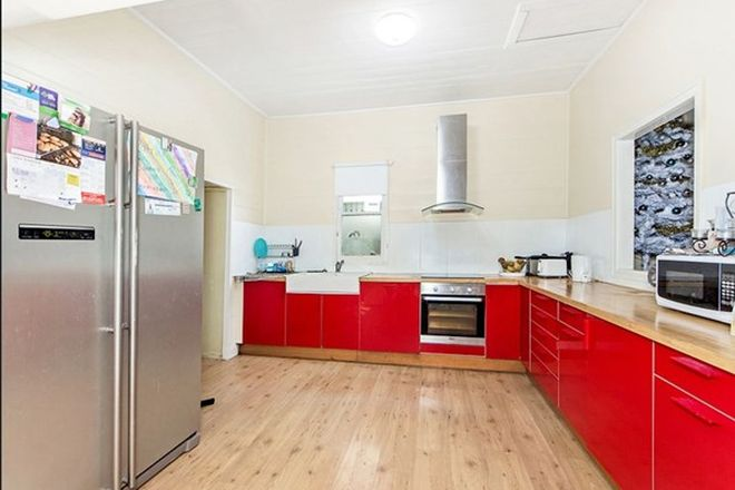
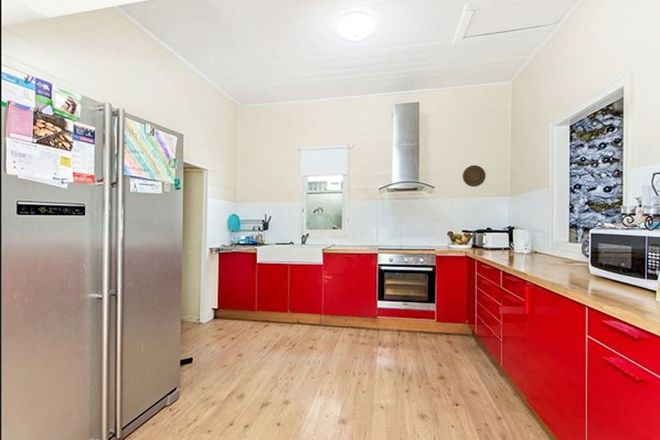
+ decorative plate [462,164,487,188]
